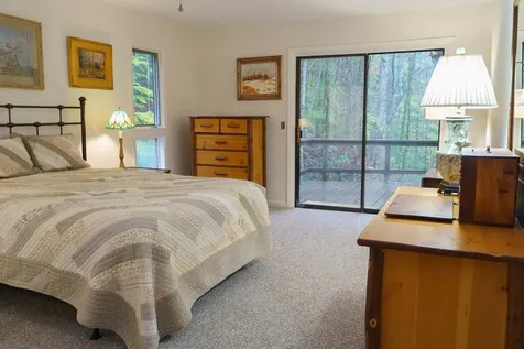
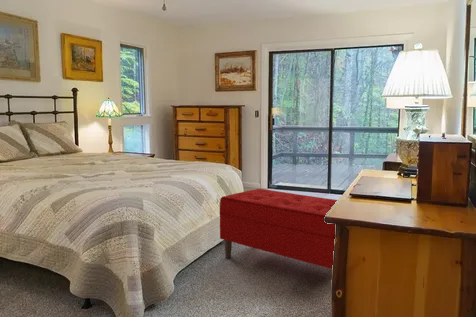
+ bench [219,188,338,270]
